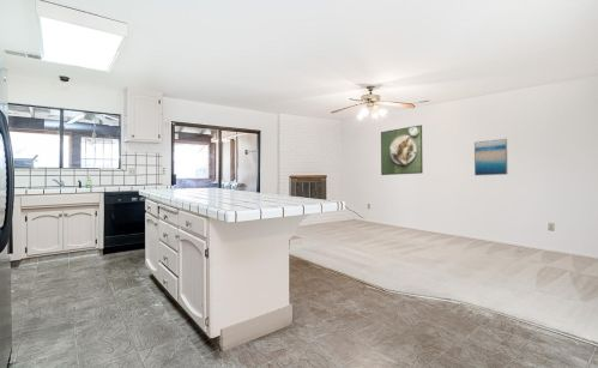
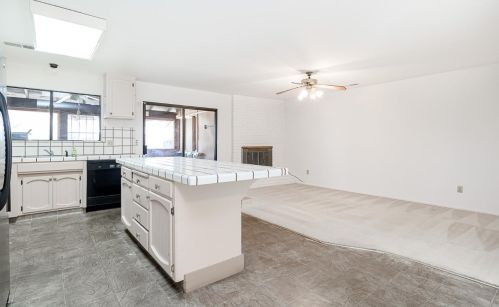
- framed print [380,123,424,176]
- wall art [473,138,508,176]
